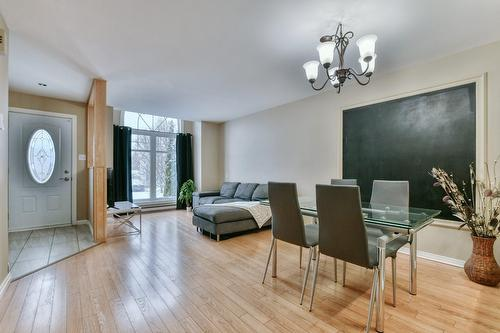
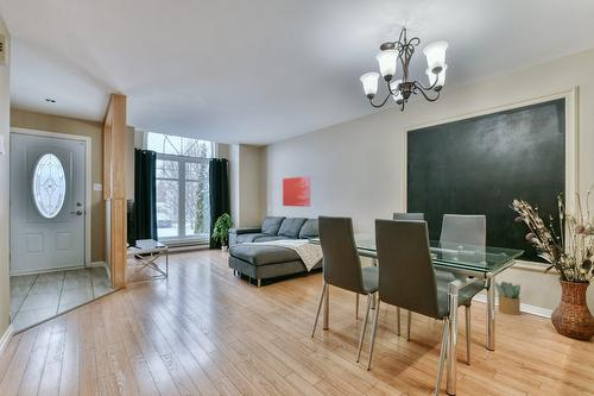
+ potted plant [494,281,522,316]
+ wall art [282,175,311,208]
